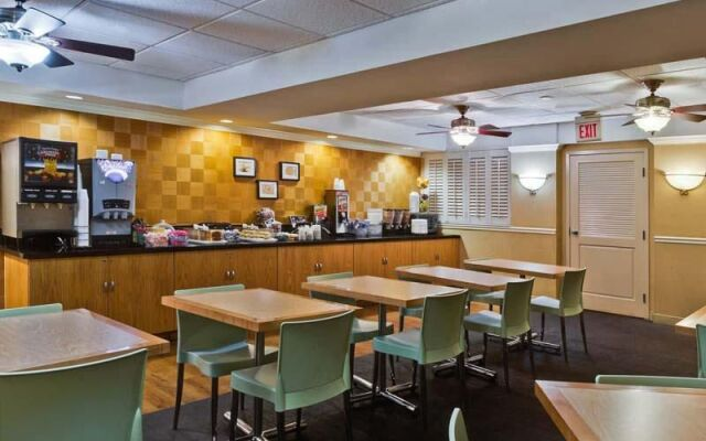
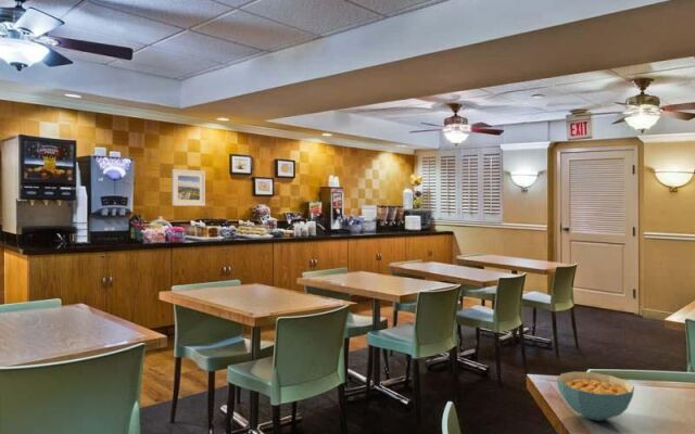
+ cereal bowl [556,371,635,422]
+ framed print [170,168,206,207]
